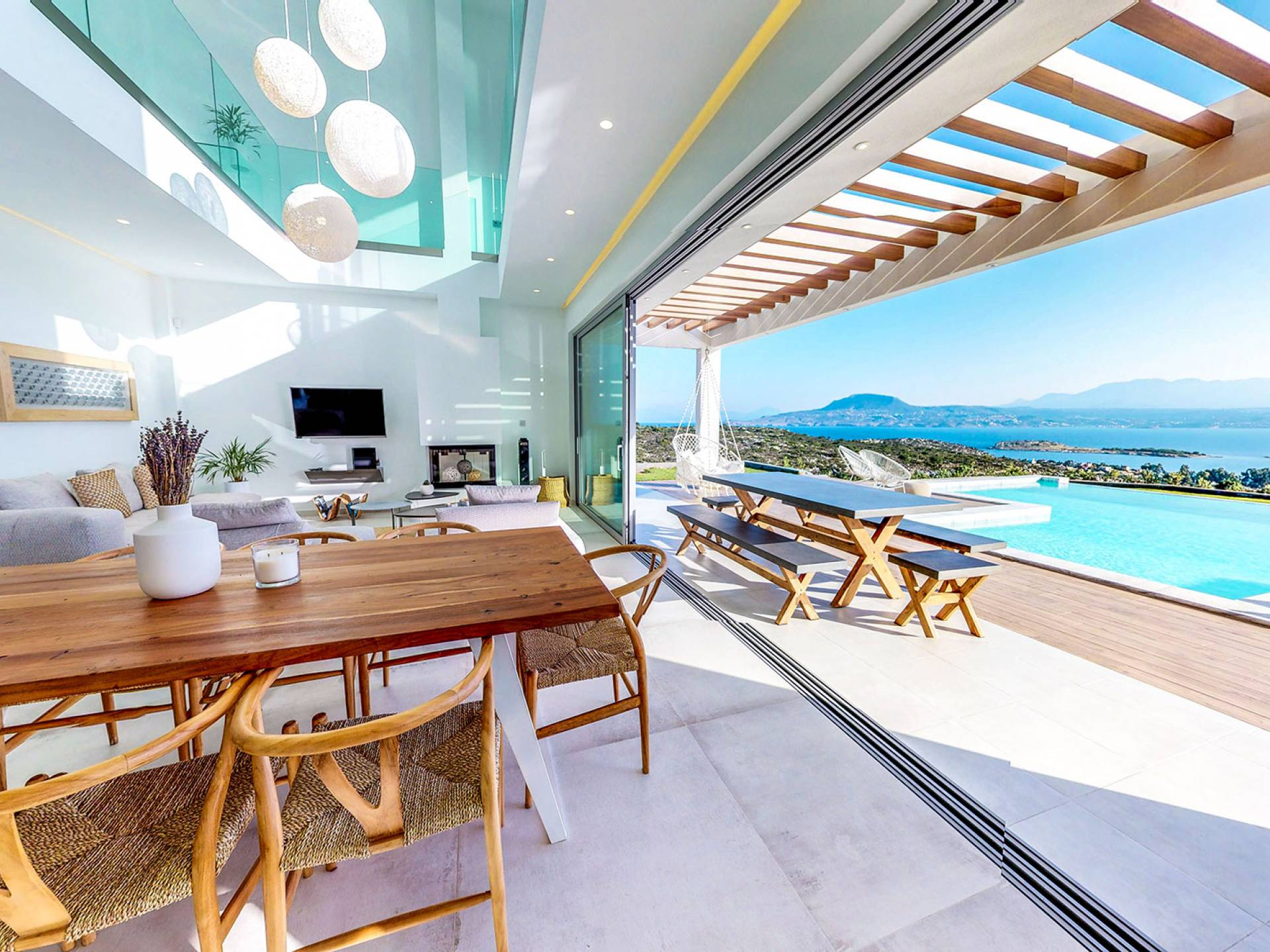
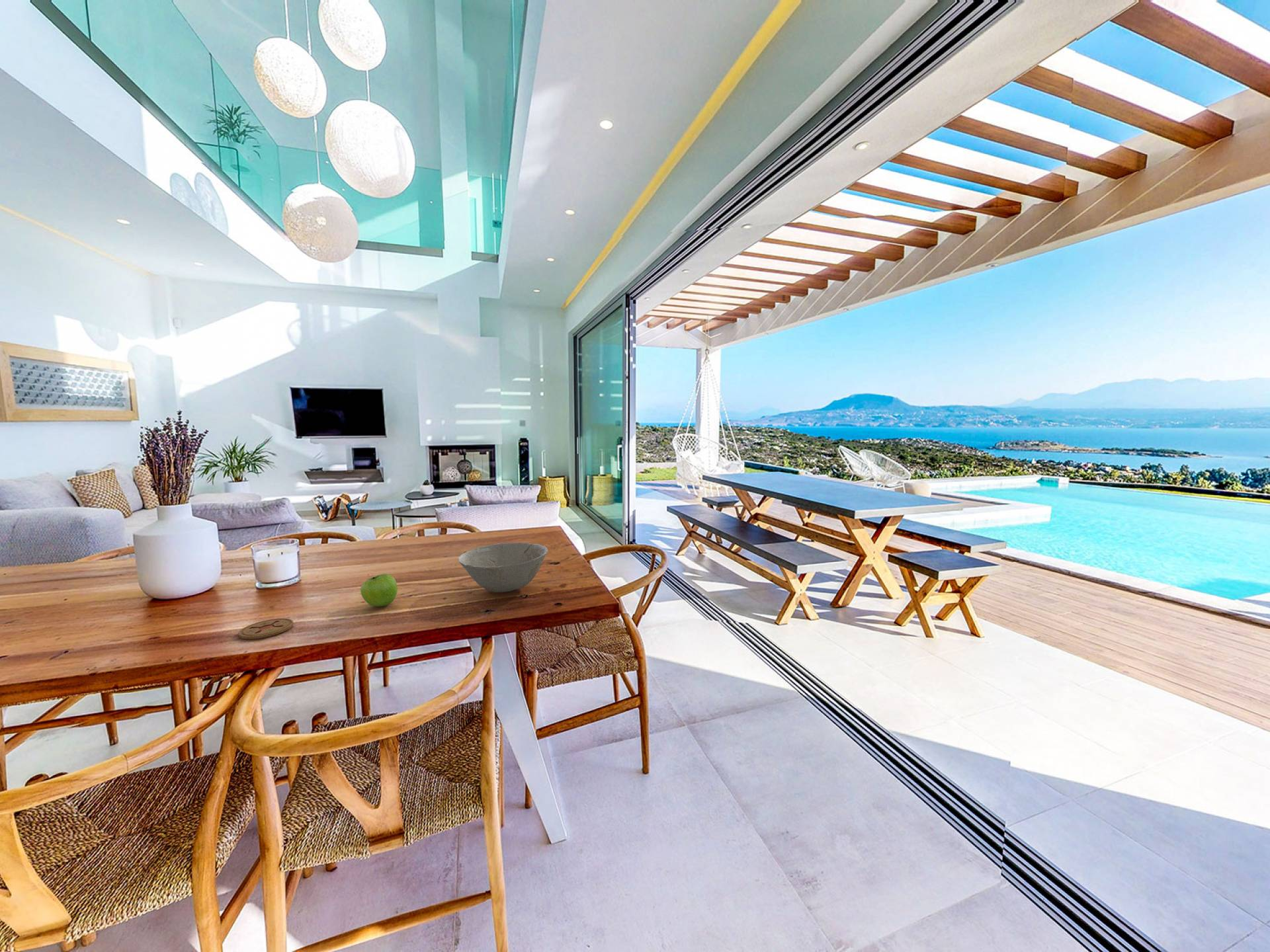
+ bowl [458,542,548,593]
+ fruit [360,573,398,608]
+ coaster [237,617,294,640]
